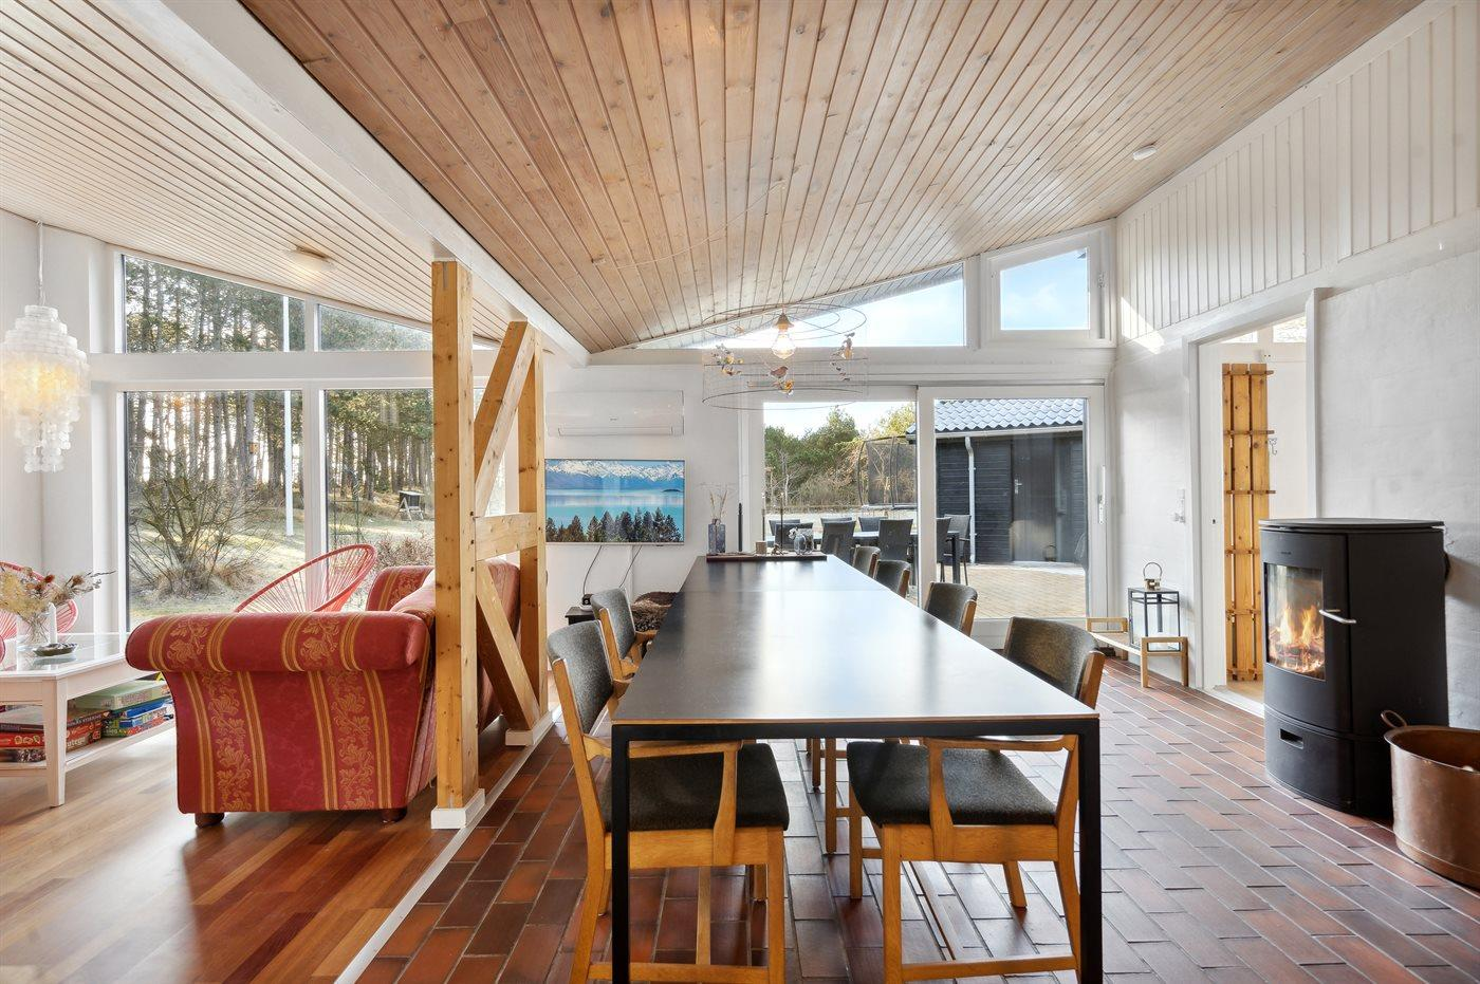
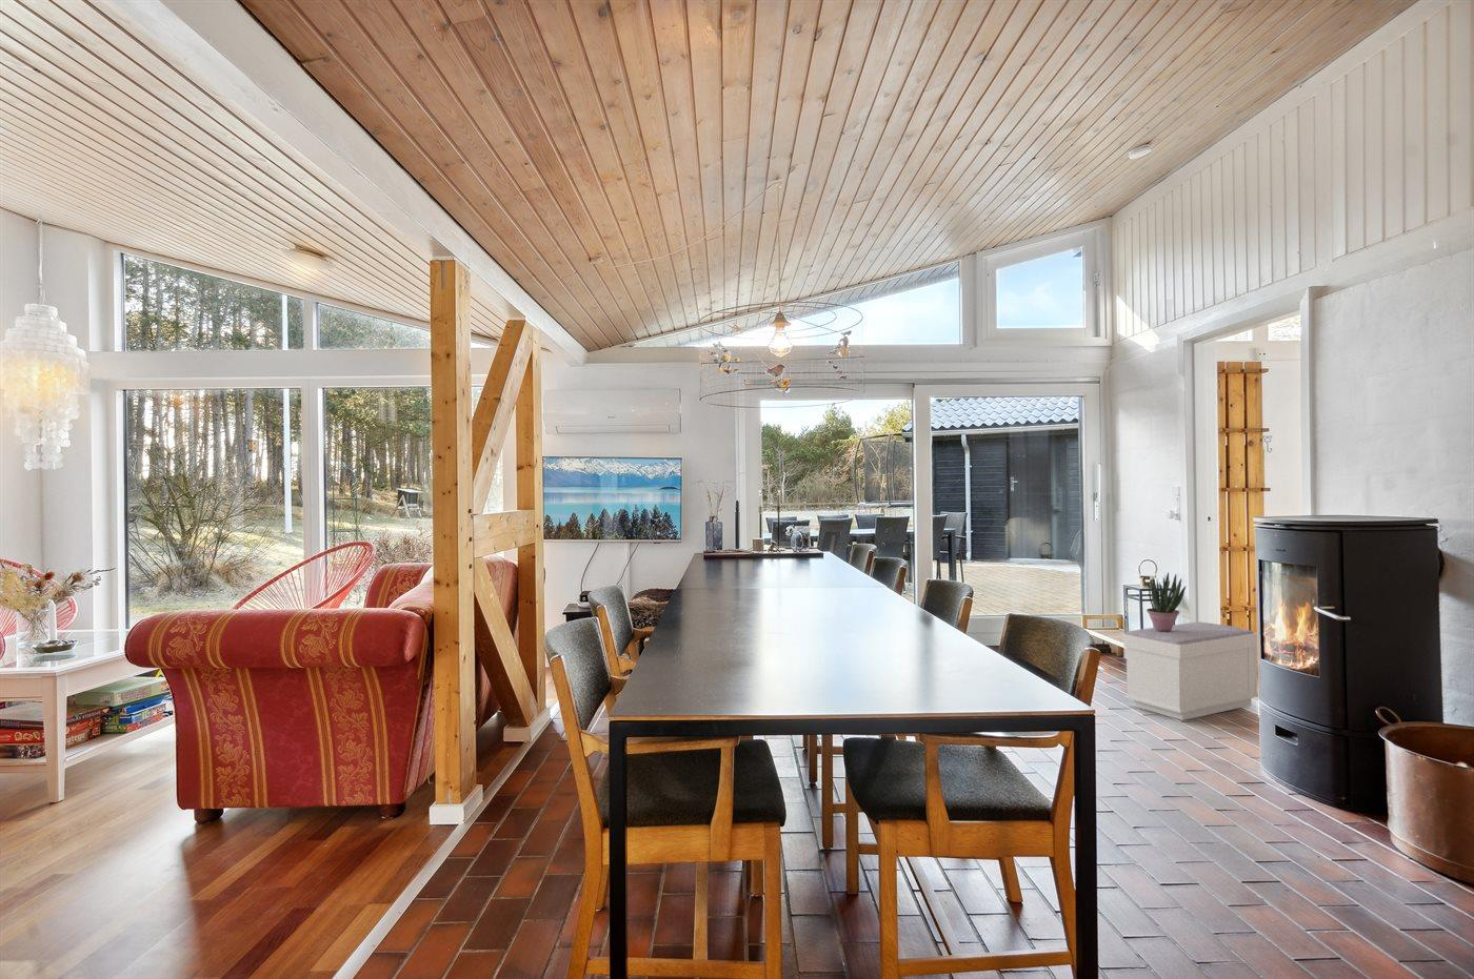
+ bench [1122,622,1260,721]
+ potted plant [1146,571,1186,632]
